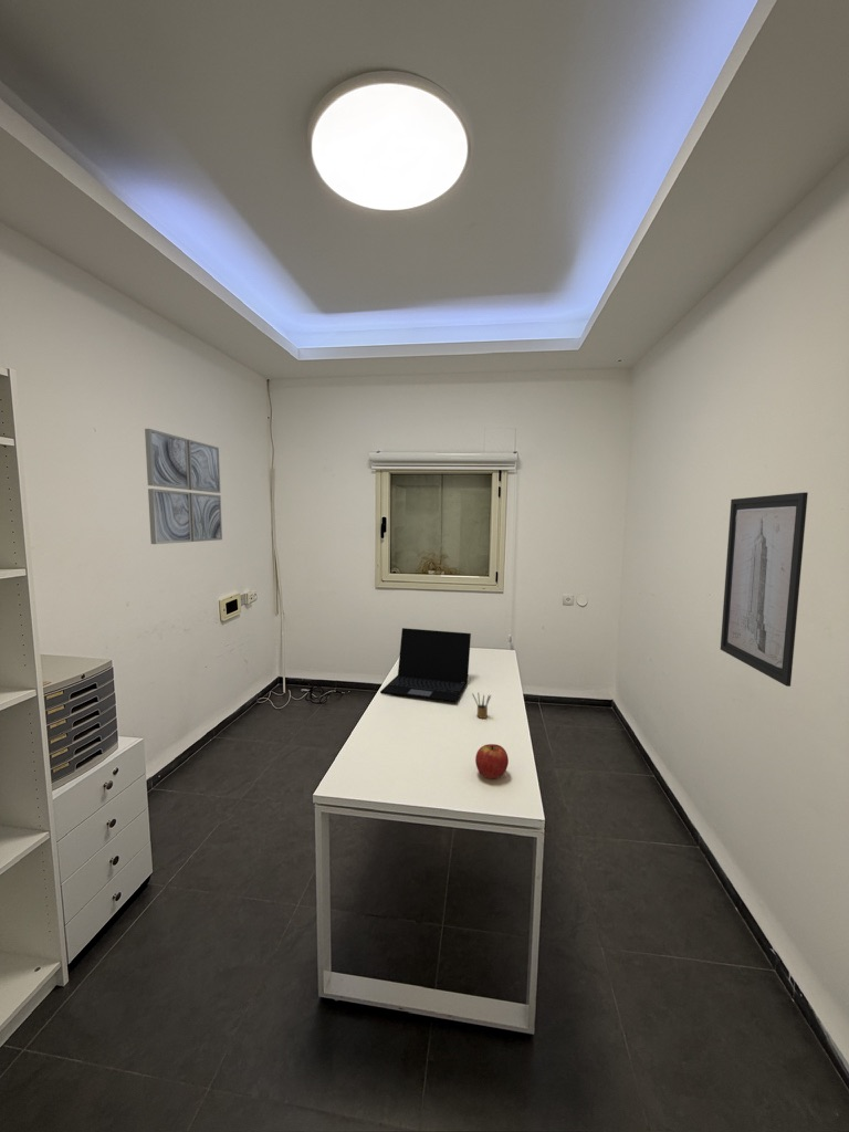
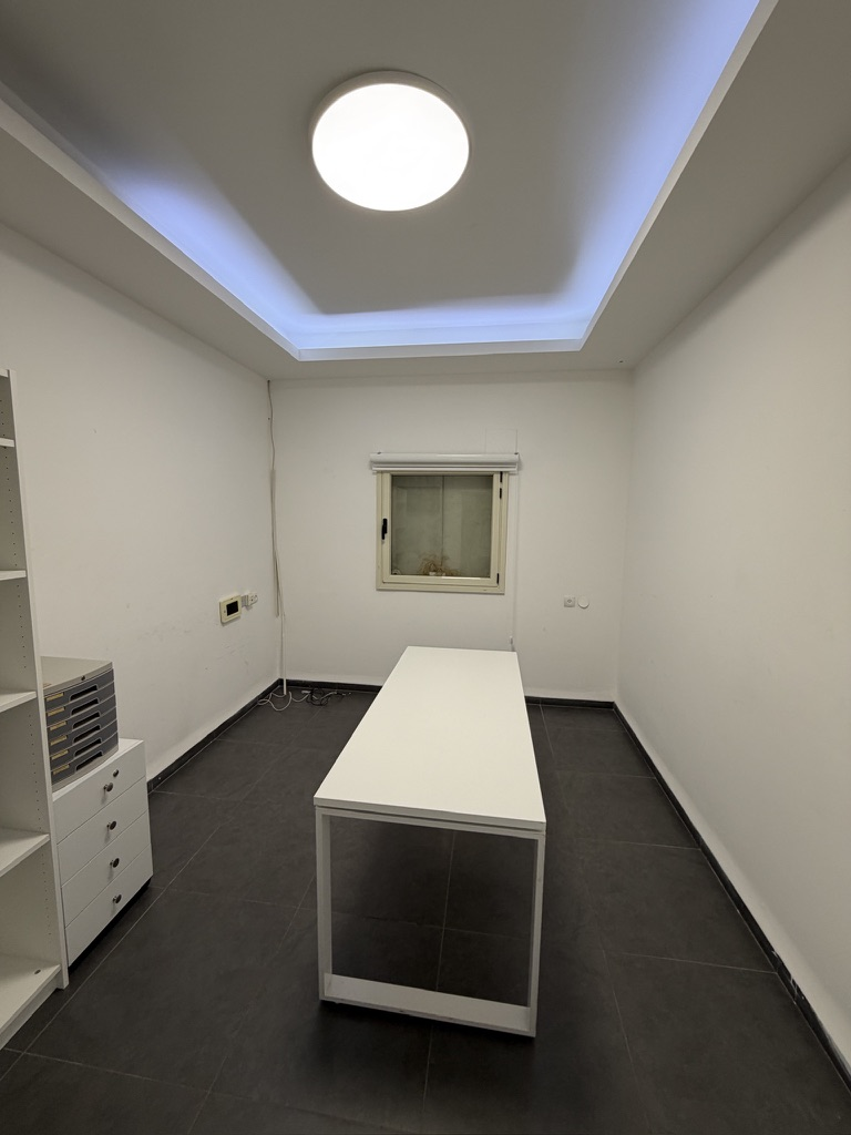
- apple [474,743,510,779]
- pencil box [471,691,492,720]
- laptop [379,627,472,704]
- wall art [144,428,223,545]
- wall art [720,491,809,688]
